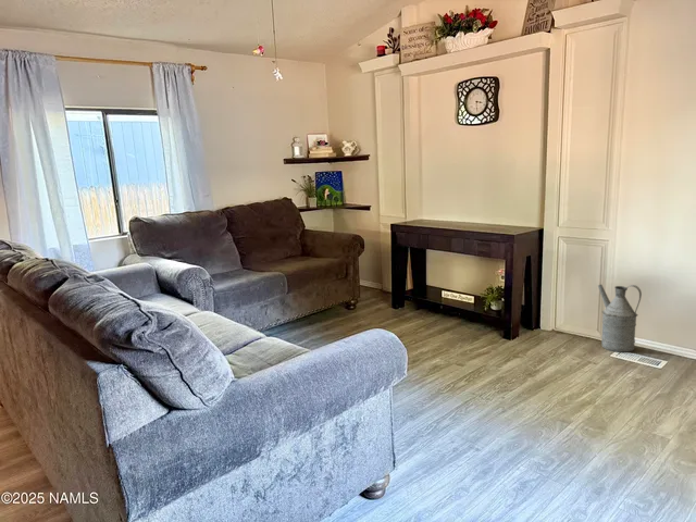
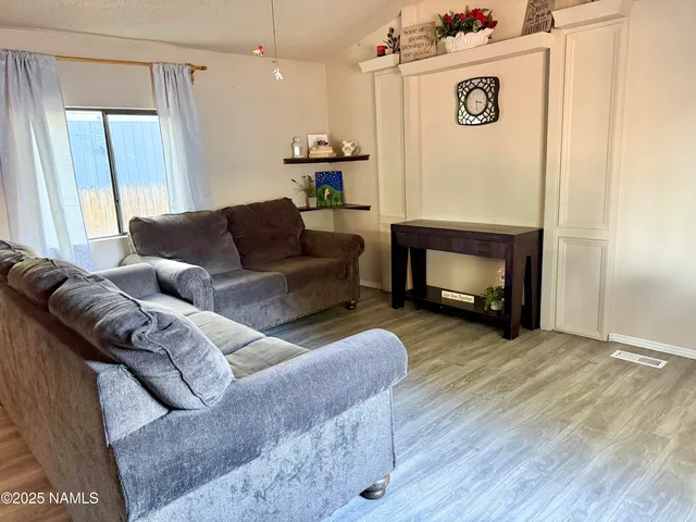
- watering can [597,284,643,353]
